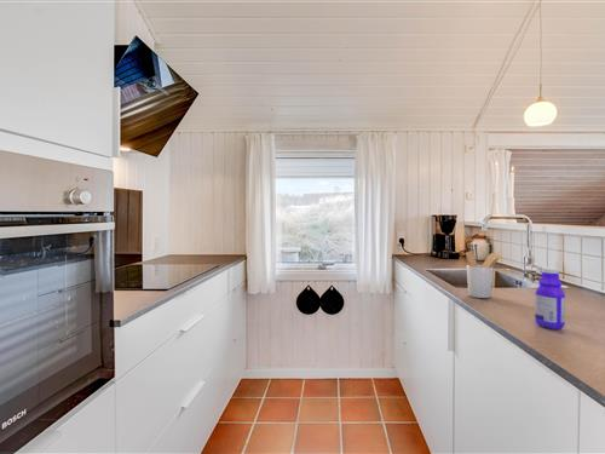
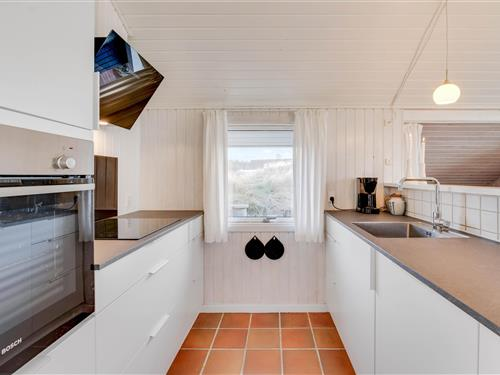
- bottle [534,266,566,331]
- utensil holder [465,249,503,299]
